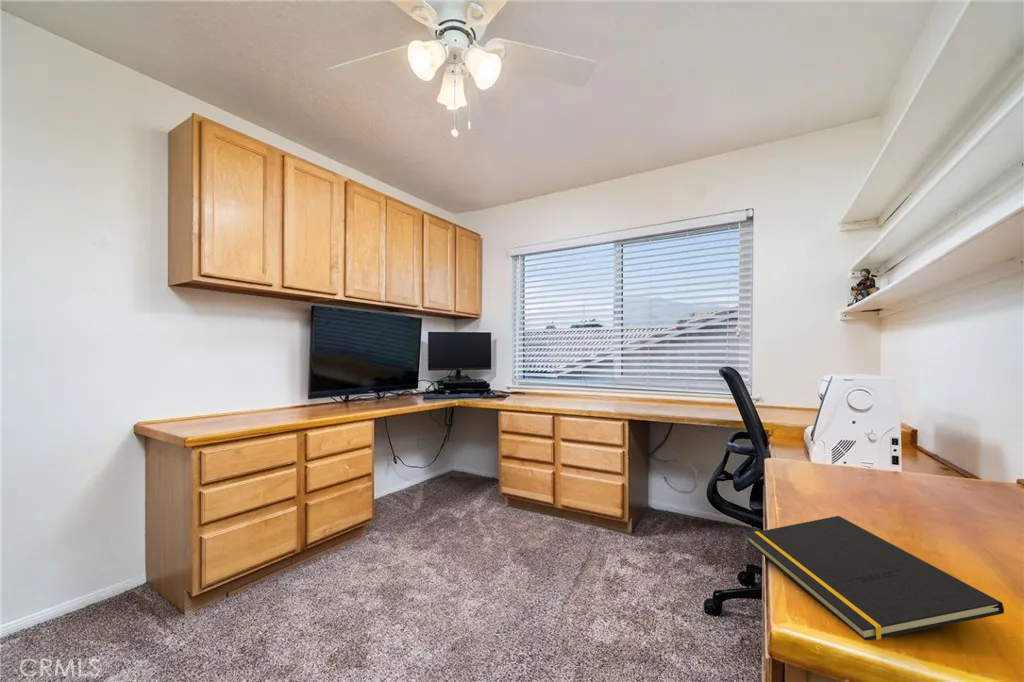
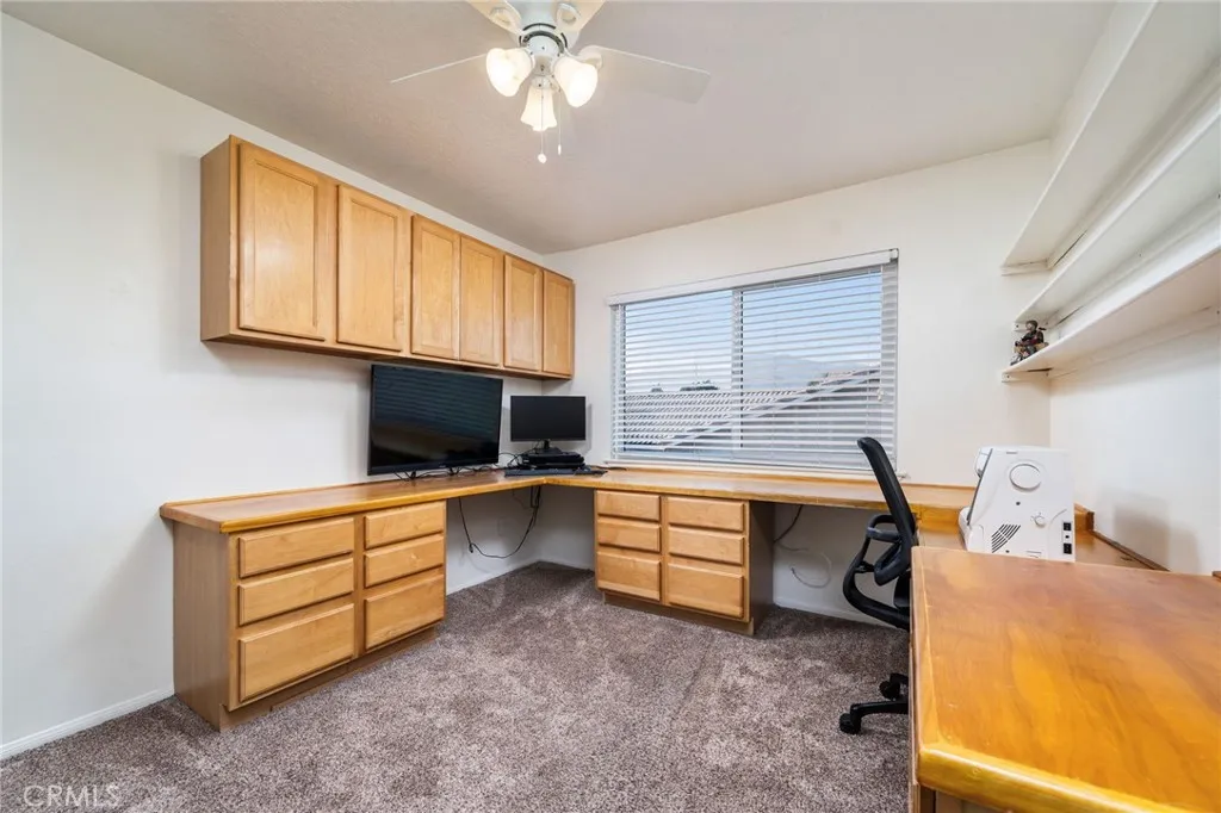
- notepad [745,515,1005,641]
